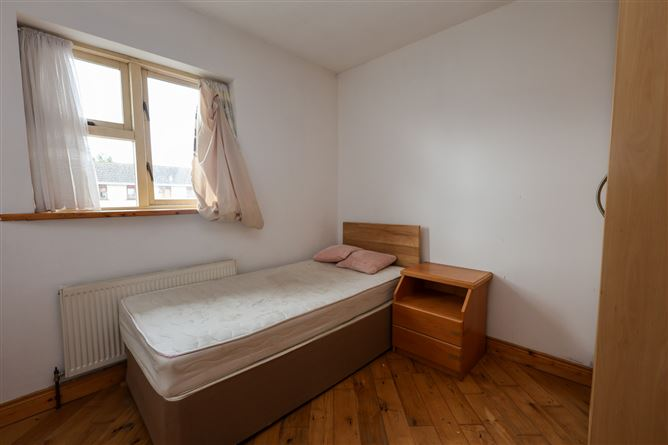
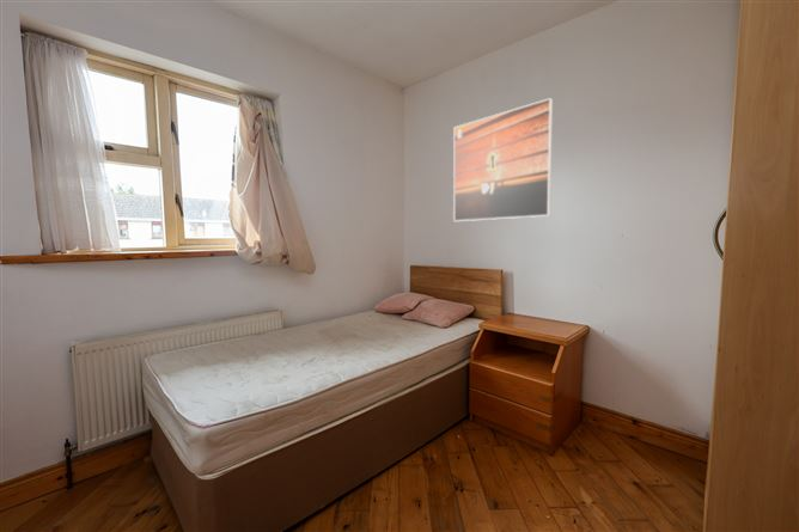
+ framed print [452,97,554,222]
